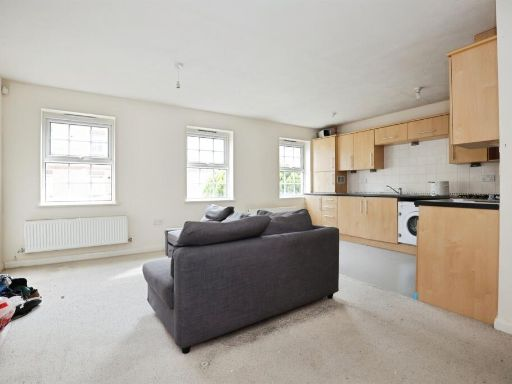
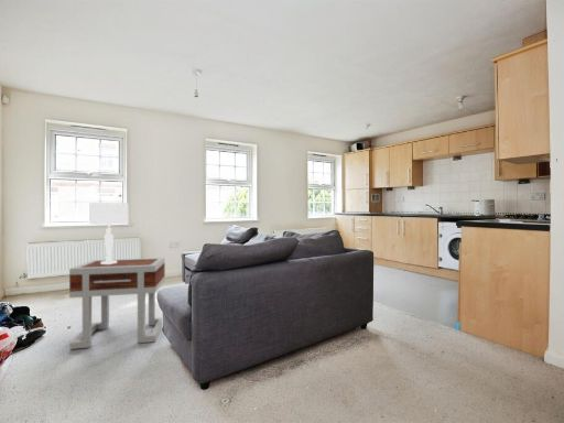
+ side table [68,257,166,350]
+ table lamp [88,202,129,264]
